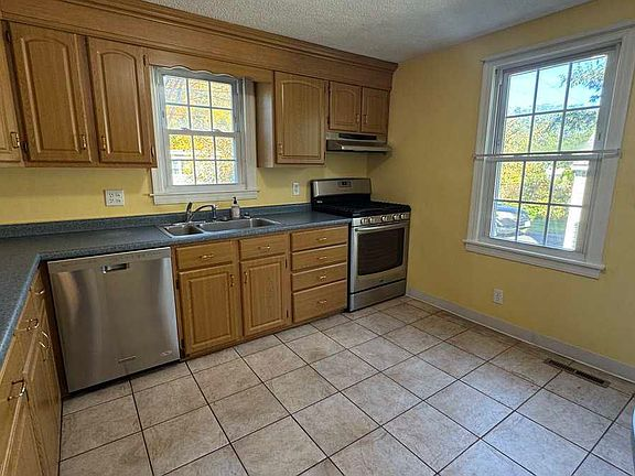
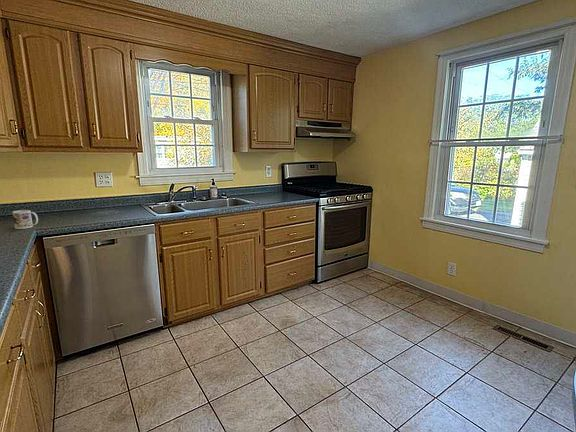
+ mug [11,209,39,230]
